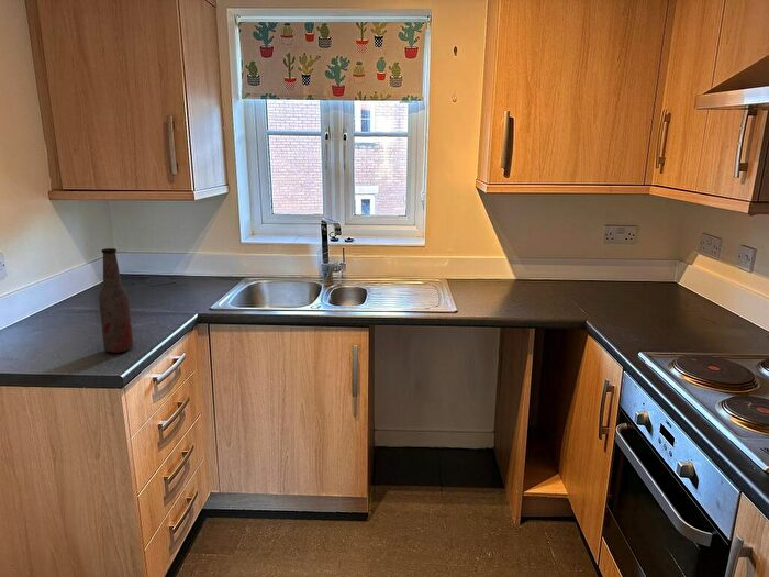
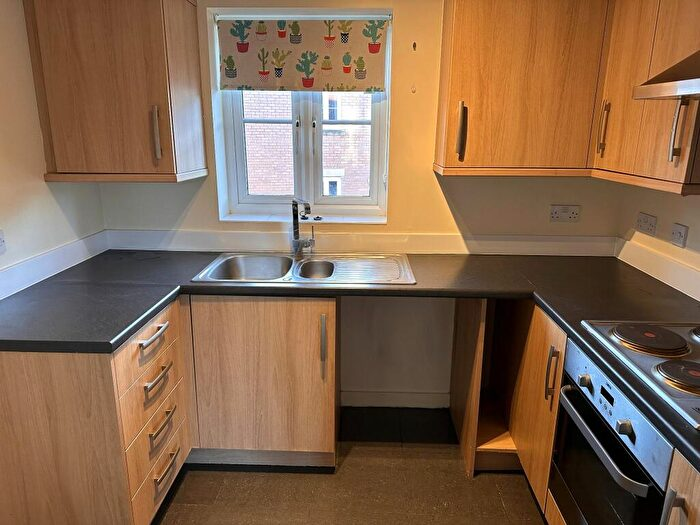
- bottle [98,247,134,354]
